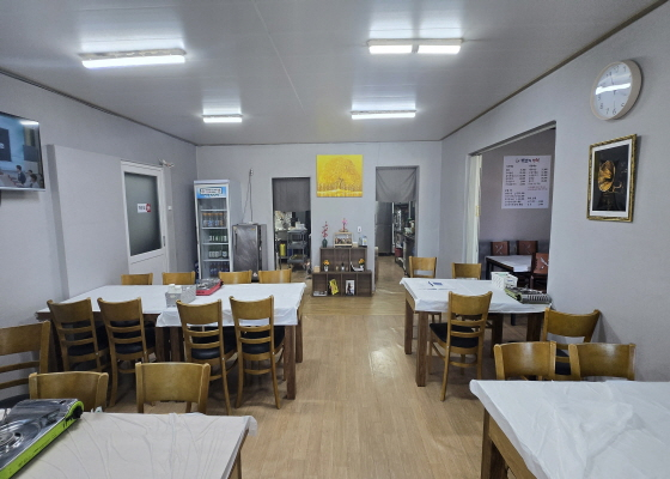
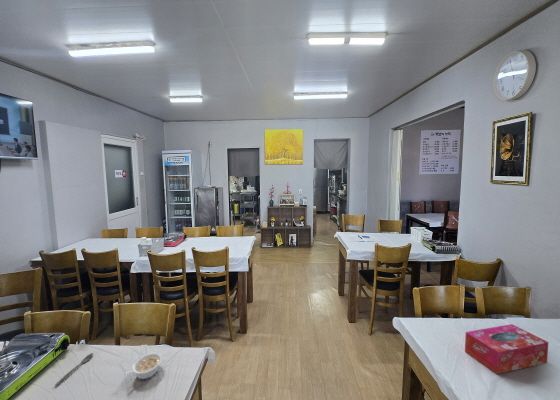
+ legume [125,351,163,381]
+ tissue box [464,323,550,375]
+ spoon [54,352,94,387]
